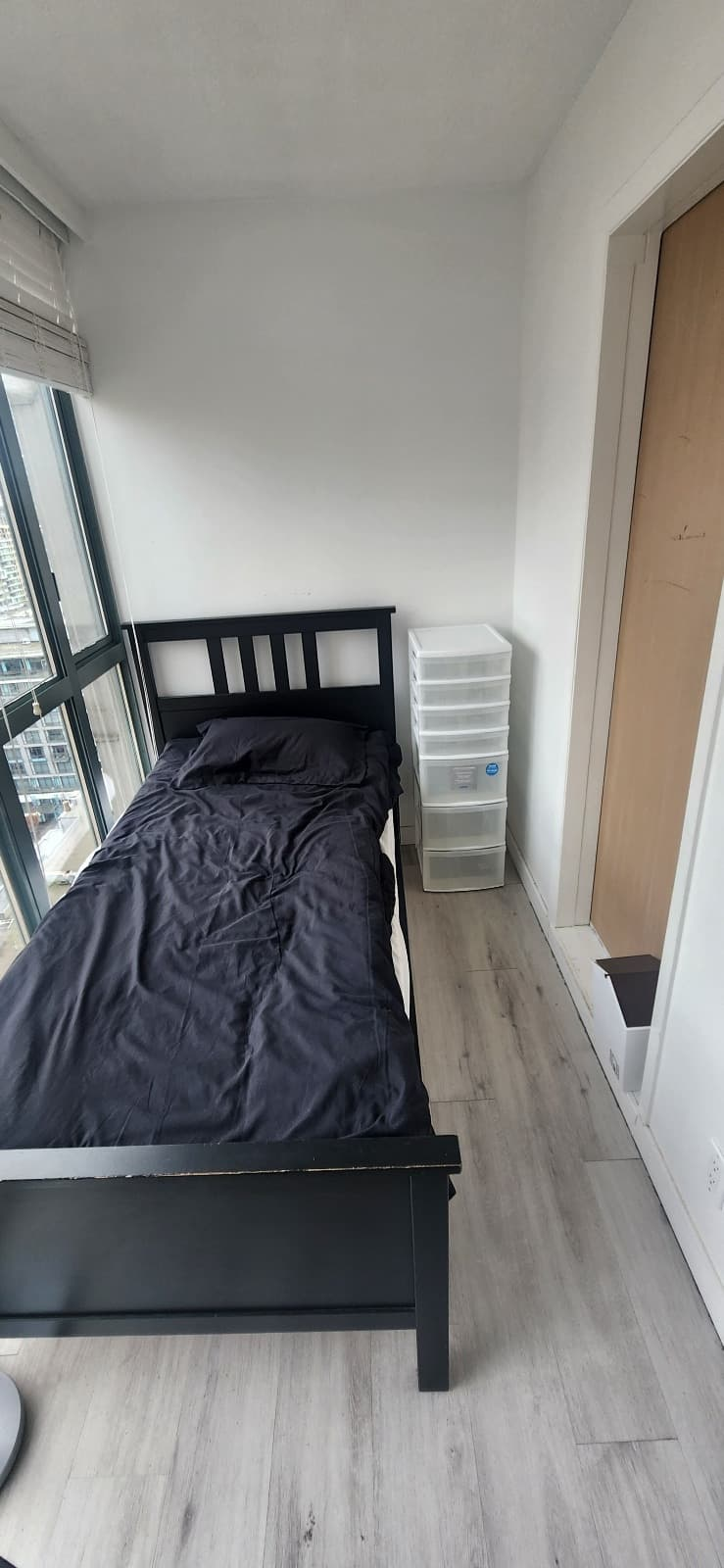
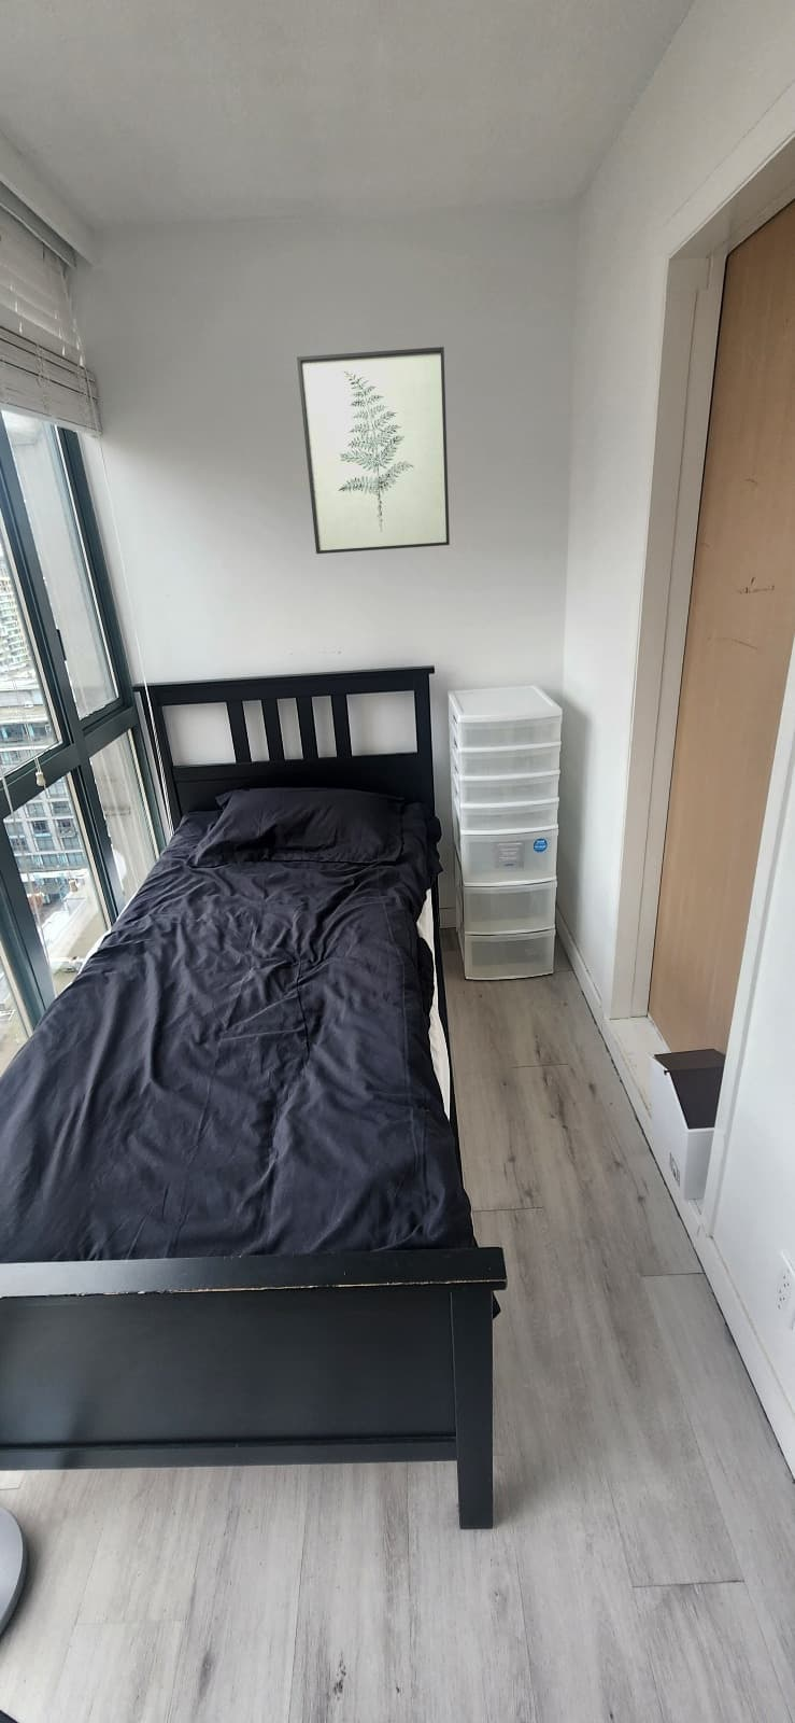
+ wall art [295,346,450,555]
